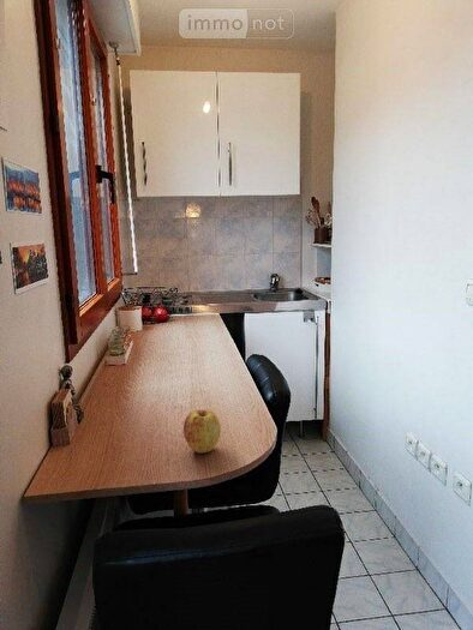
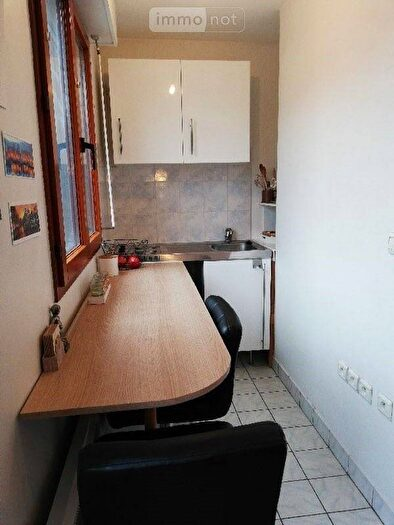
- apple [182,409,222,455]
